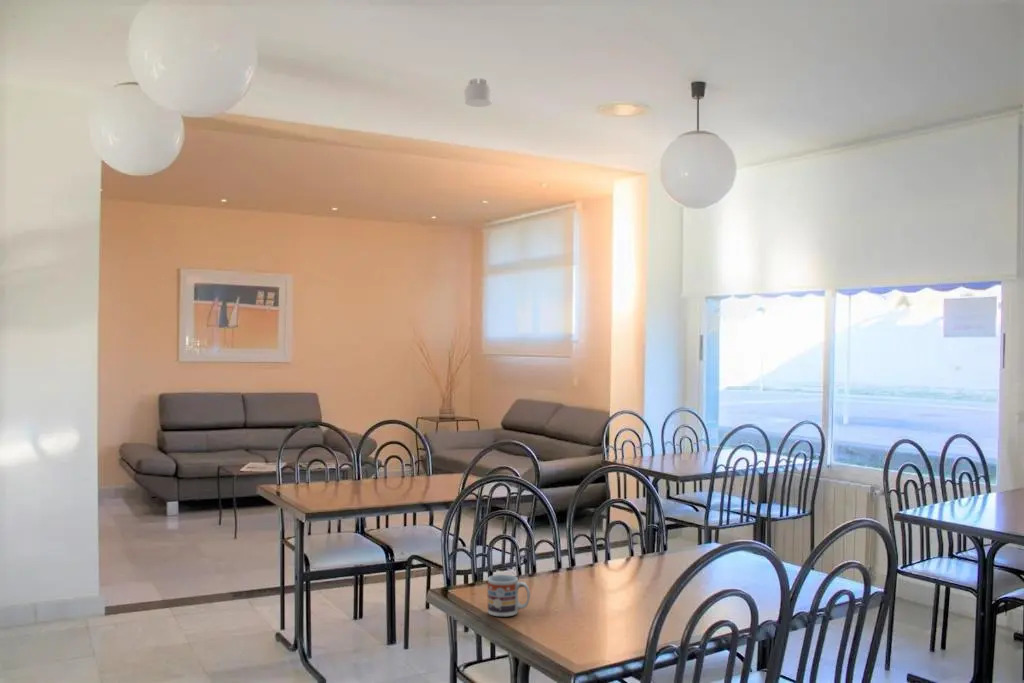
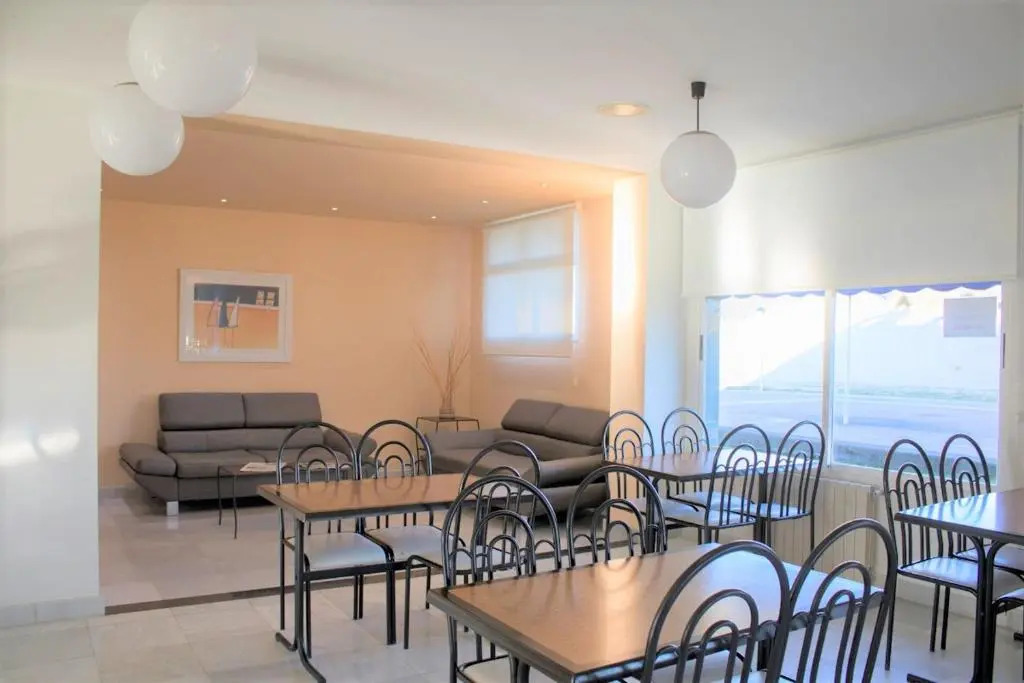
- cup [486,574,531,617]
- smoke detector [463,77,494,108]
